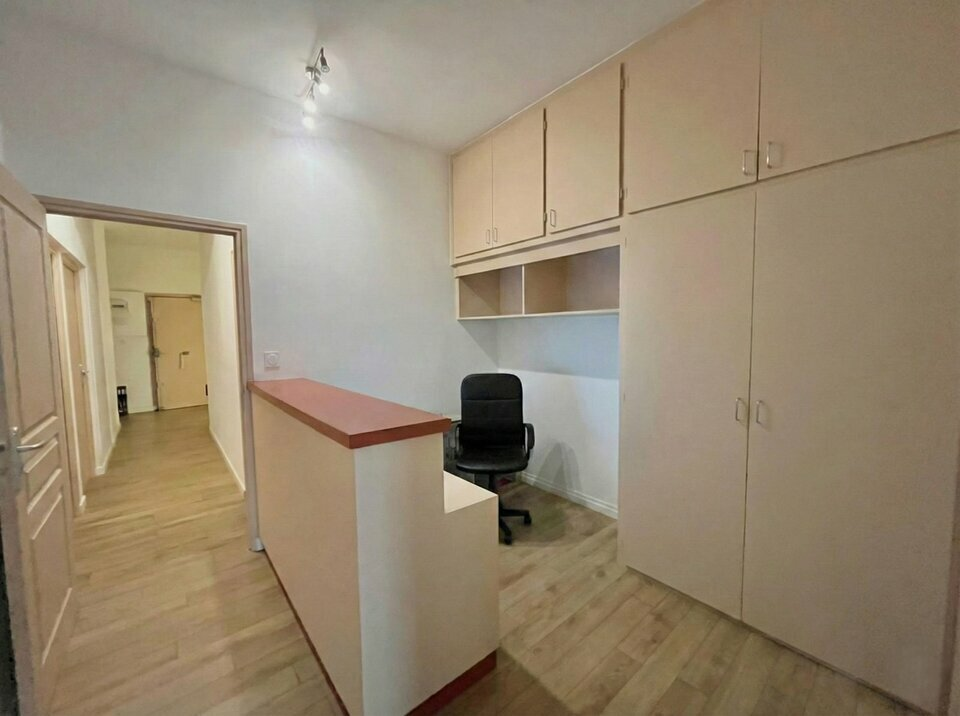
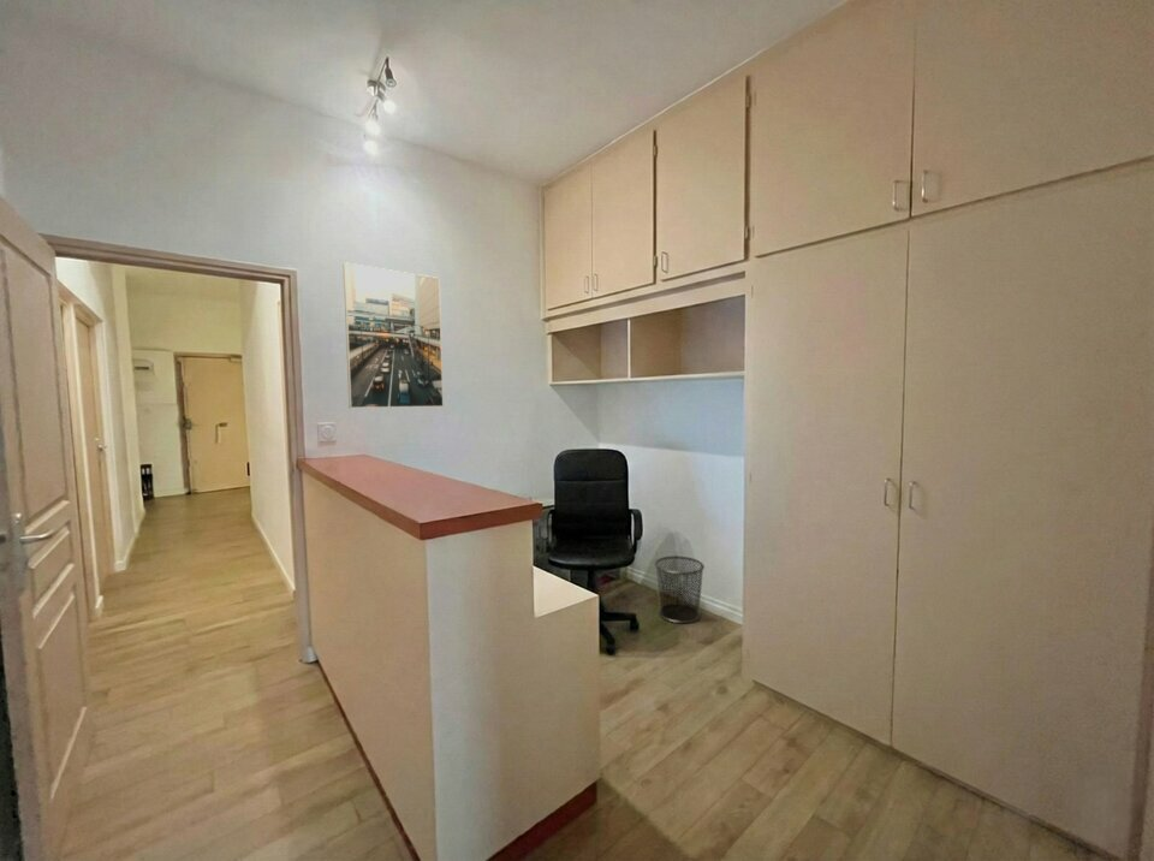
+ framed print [341,261,445,409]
+ waste bin [654,554,706,624]
